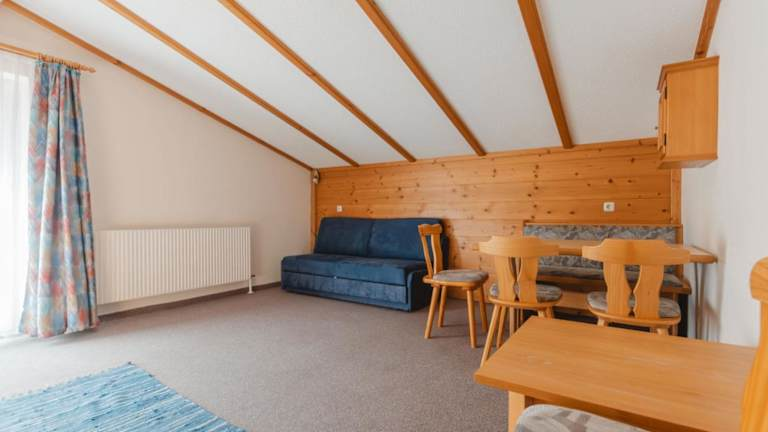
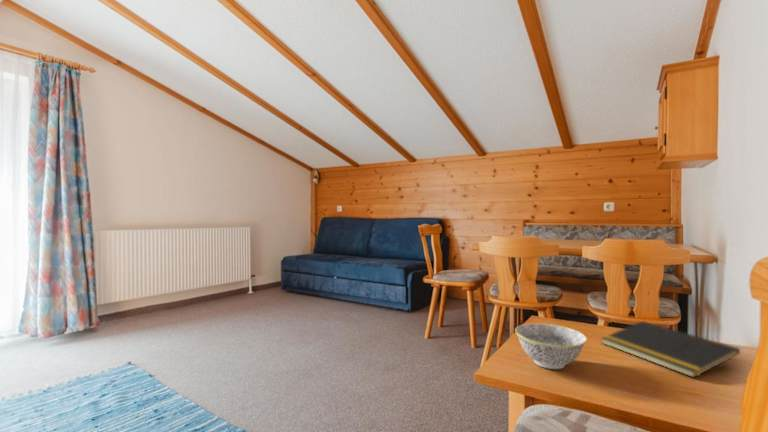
+ notepad [600,320,741,379]
+ bowl [514,322,588,370]
